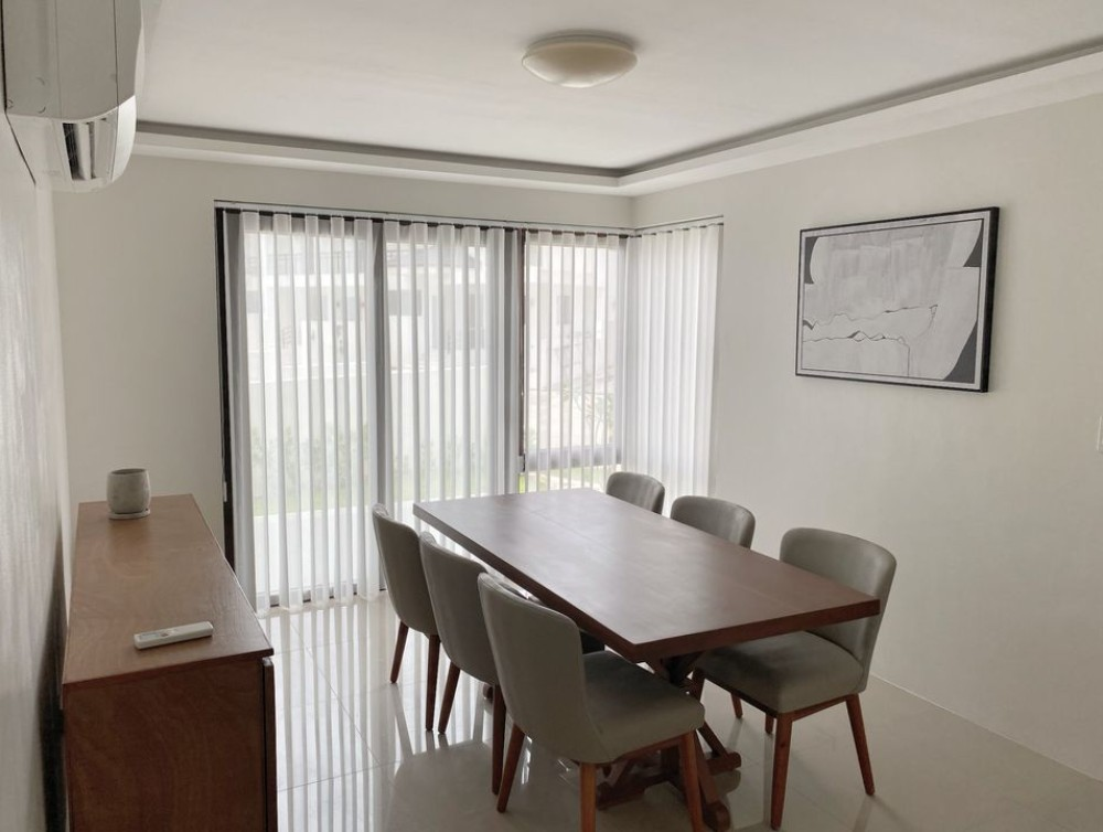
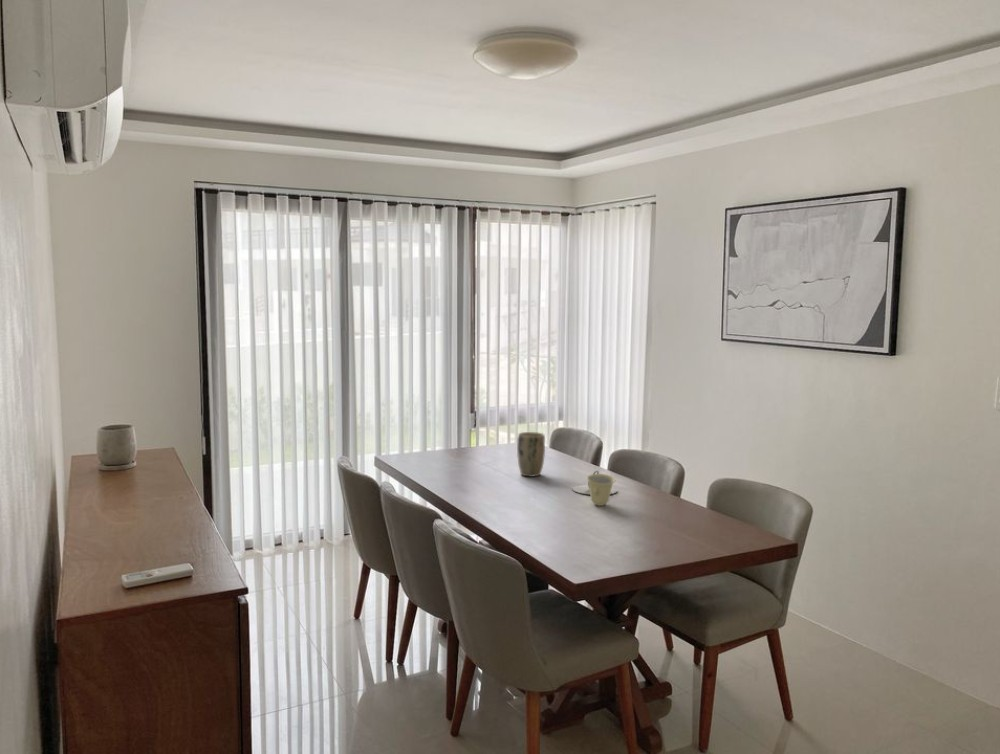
+ cup [586,473,616,507]
+ plant pot [516,431,546,478]
+ teapot [571,470,618,495]
